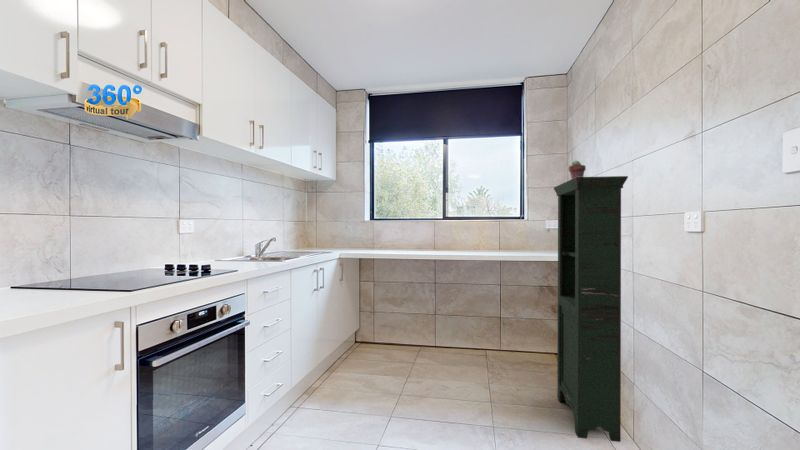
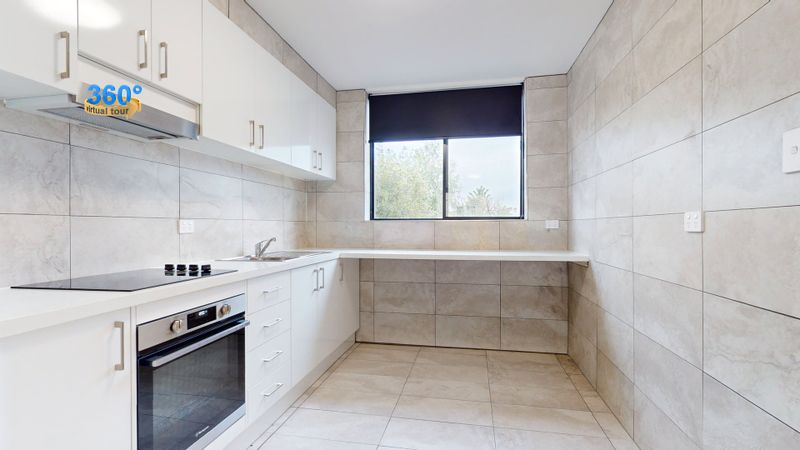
- cabinet [553,175,629,443]
- potted succulent [567,159,587,179]
